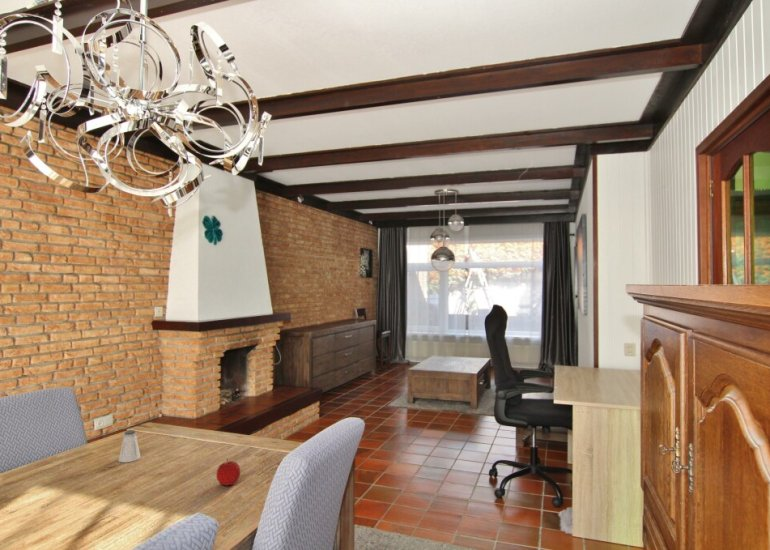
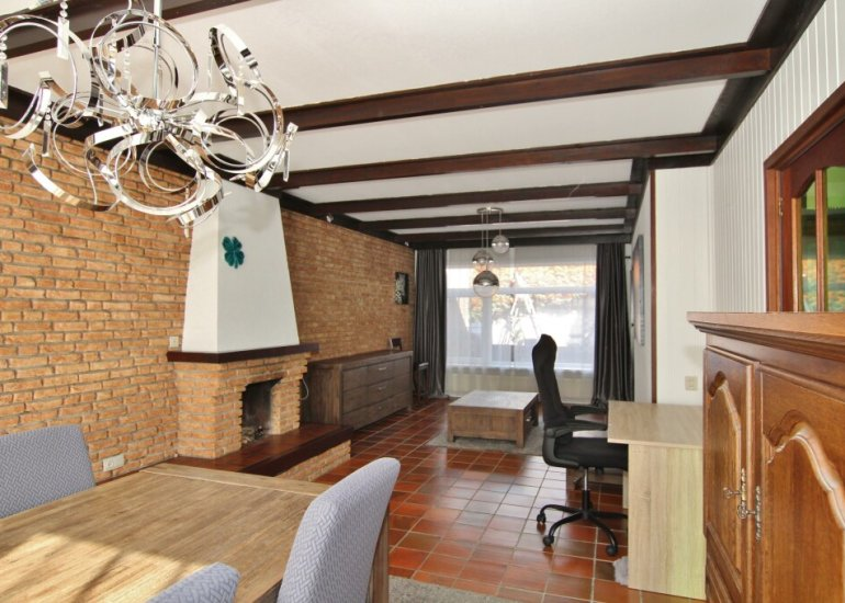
- apple [215,458,242,486]
- saltshaker [117,429,141,463]
